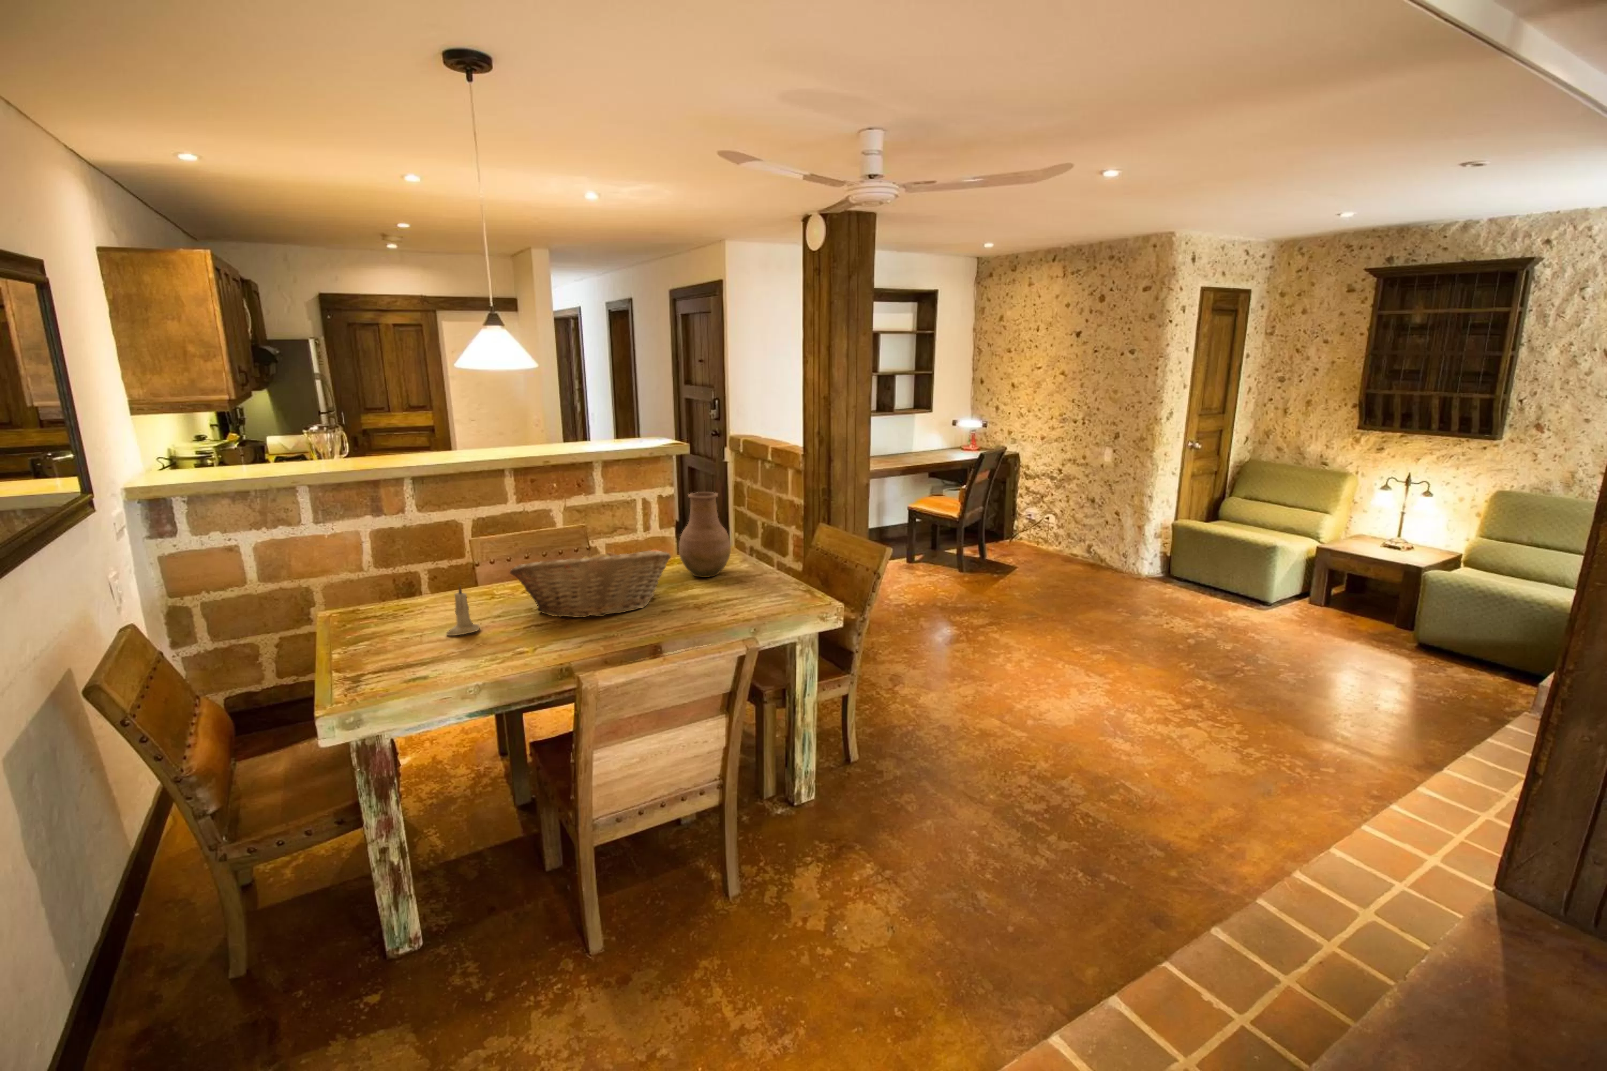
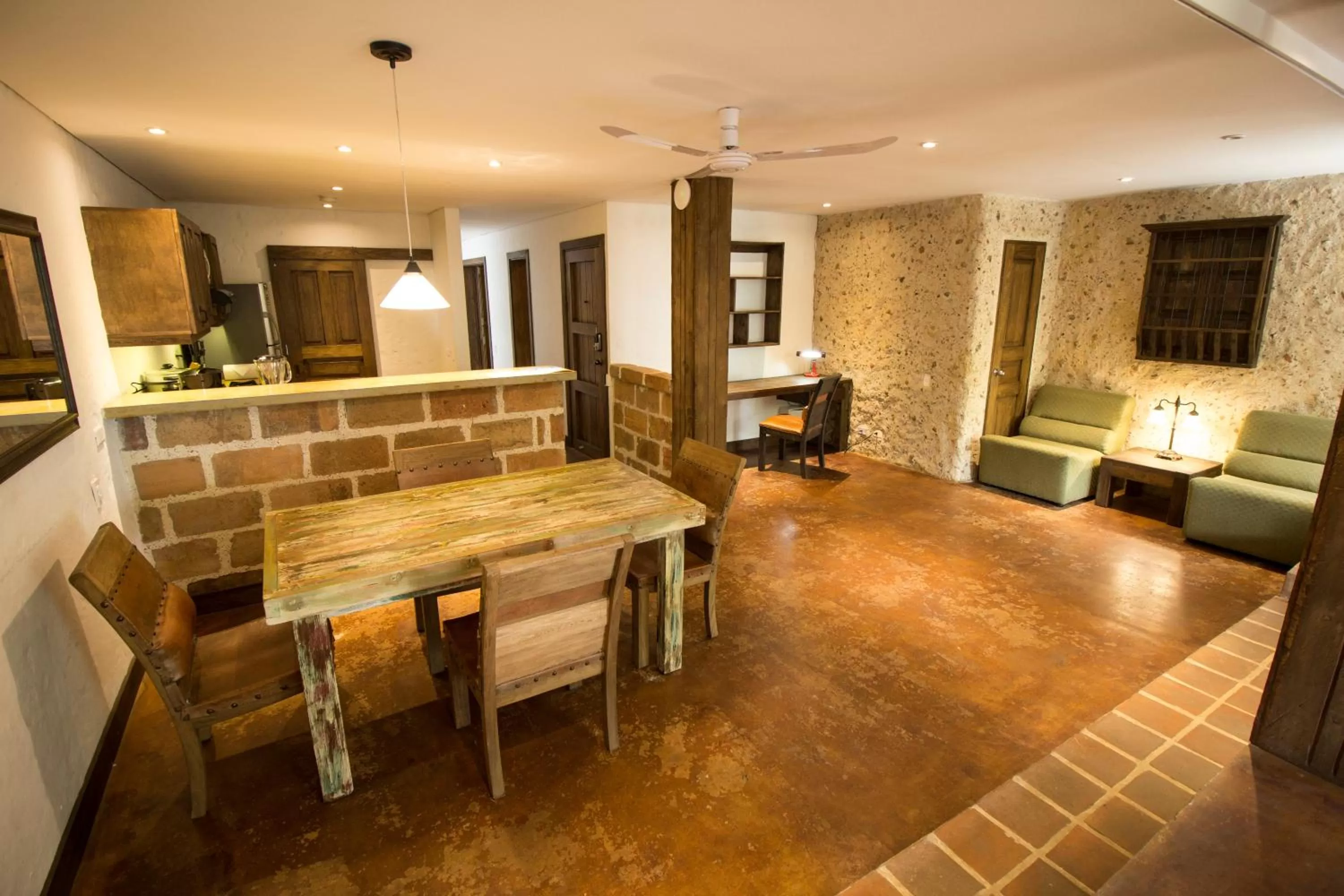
- fruit basket [509,547,672,618]
- vase [678,491,732,577]
- candle [446,583,479,636]
